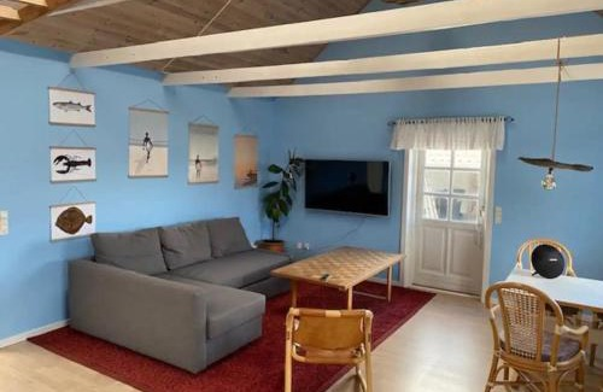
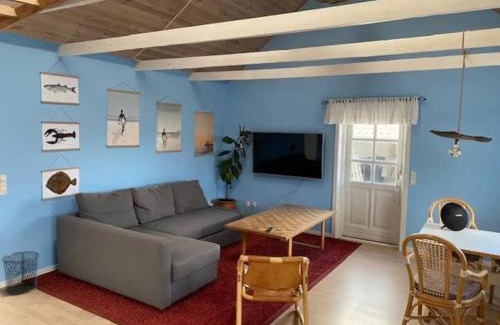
+ waste bin [1,250,40,296]
